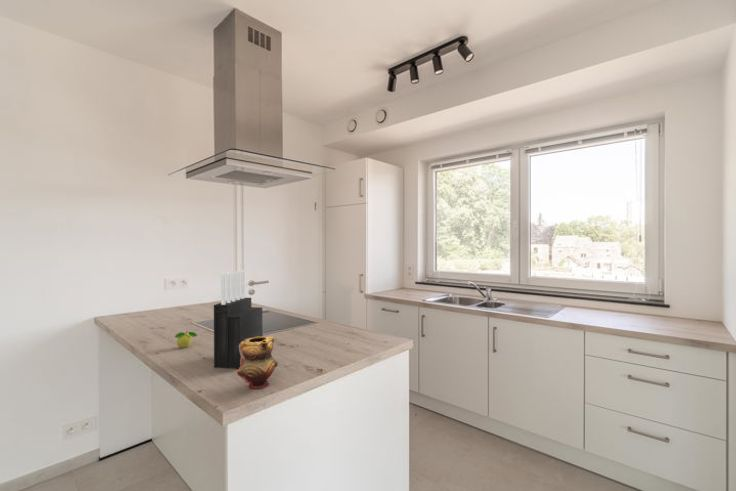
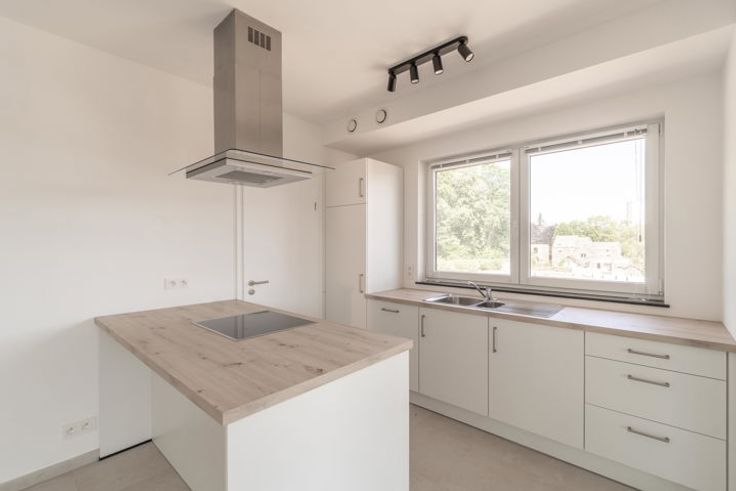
- teapot [236,336,279,390]
- knife block [213,269,263,369]
- lemon [174,331,198,349]
